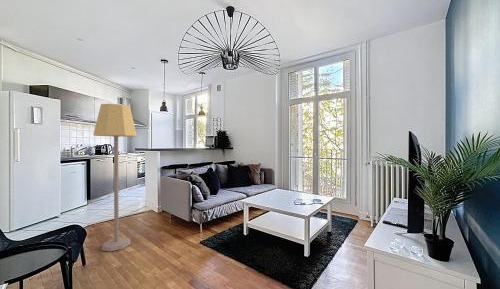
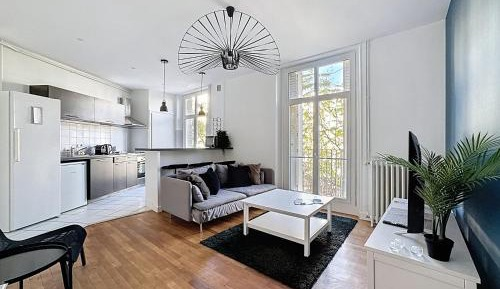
- lamp [92,103,138,252]
